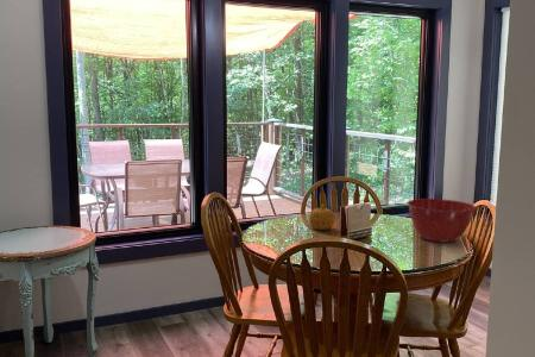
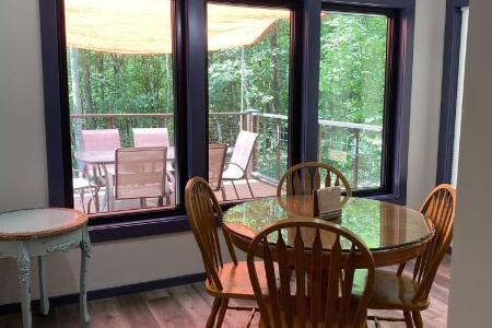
- fruit [308,203,335,231]
- mixing bowl [407,198,477,244]
